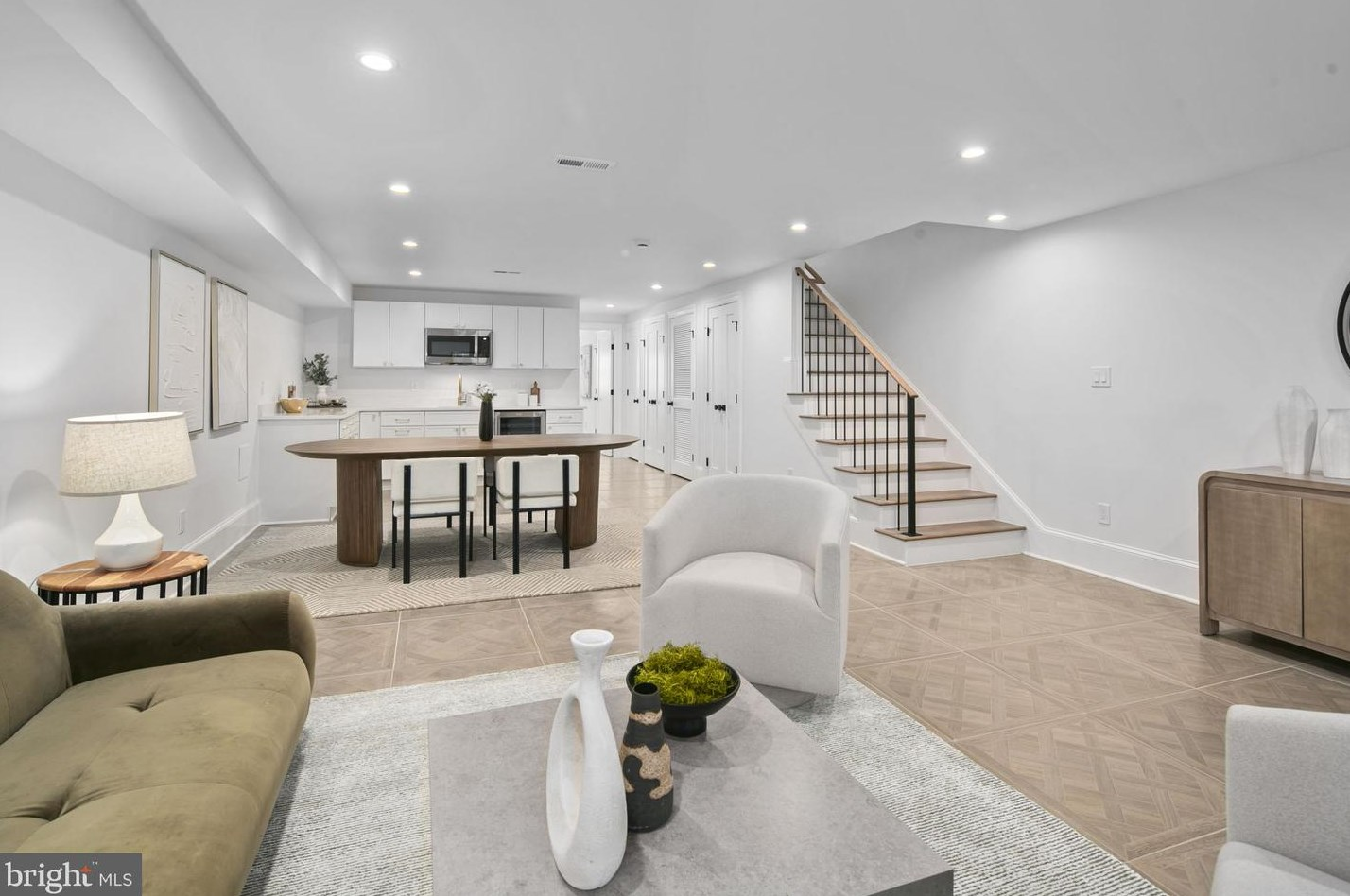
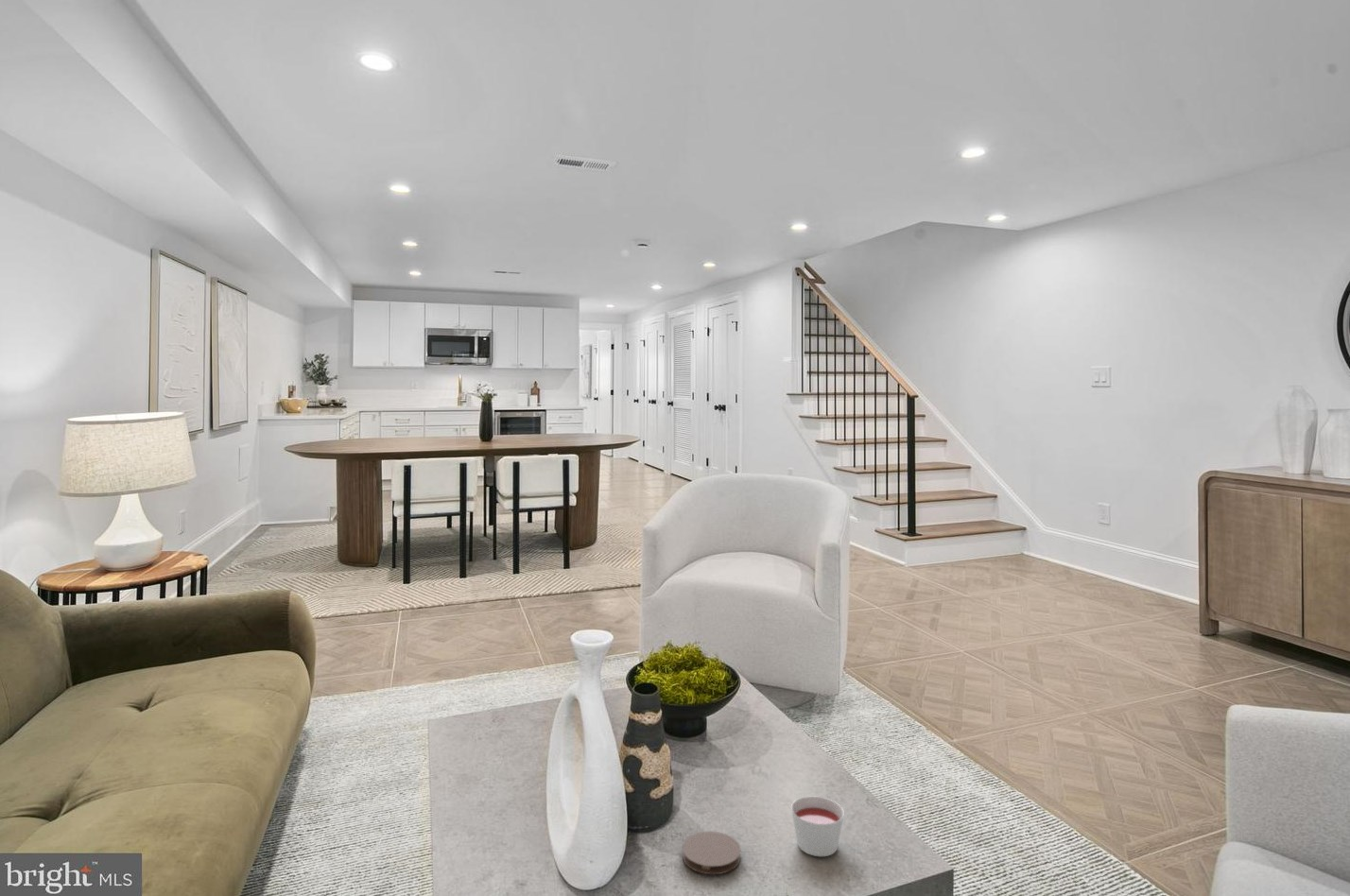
+ candle [790,796,845,857]
+ coaster [682,831,741,875]
